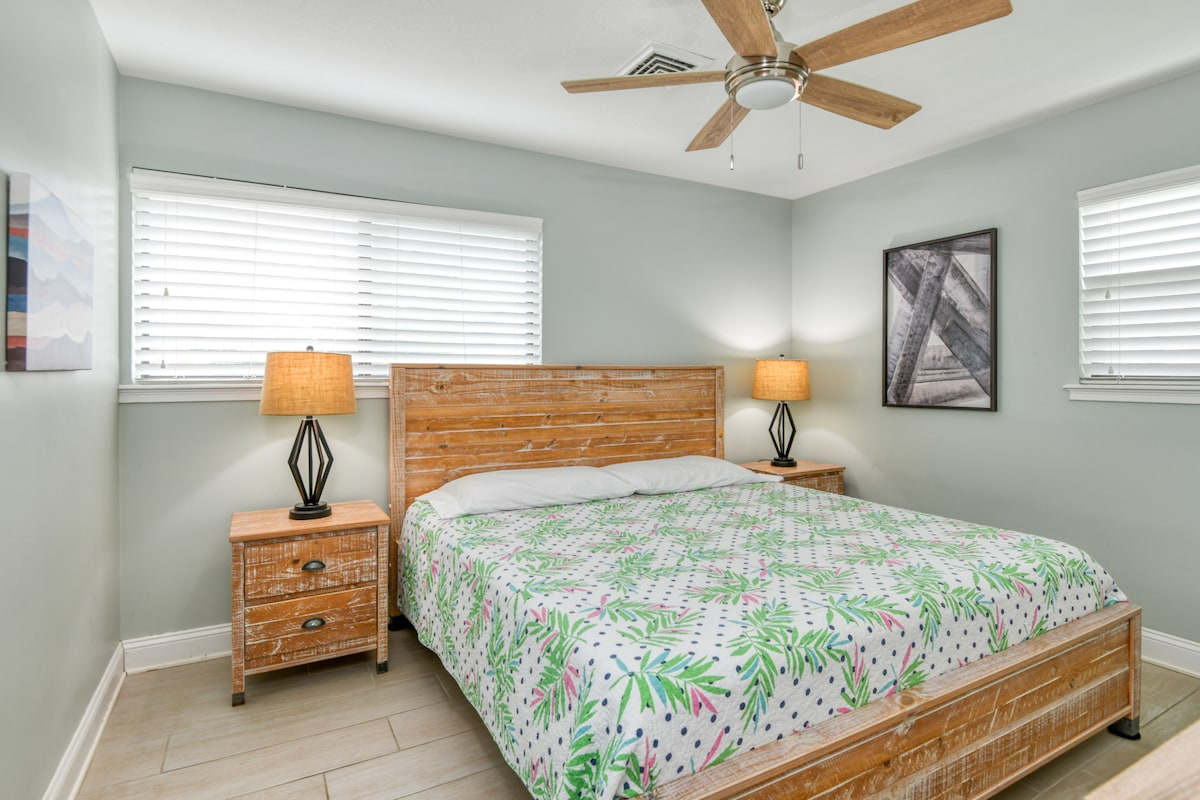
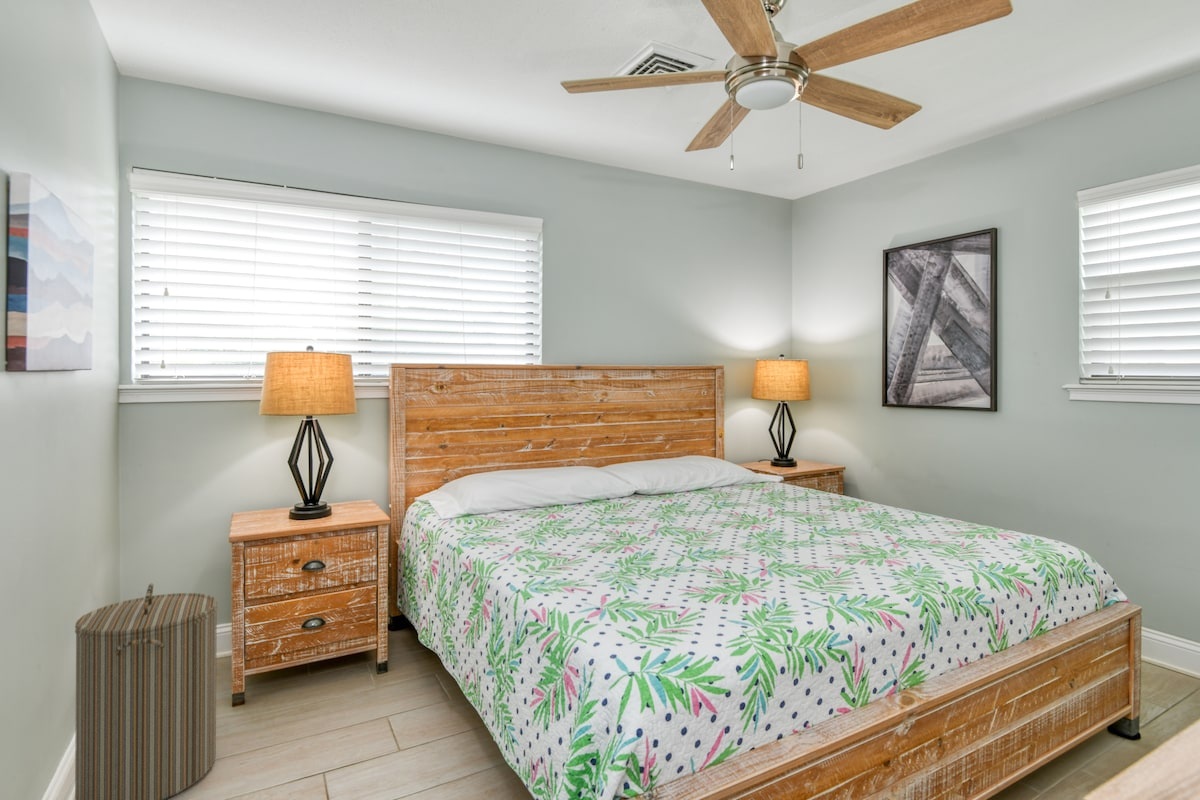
+ laundry hamper [74,582,219,800]
